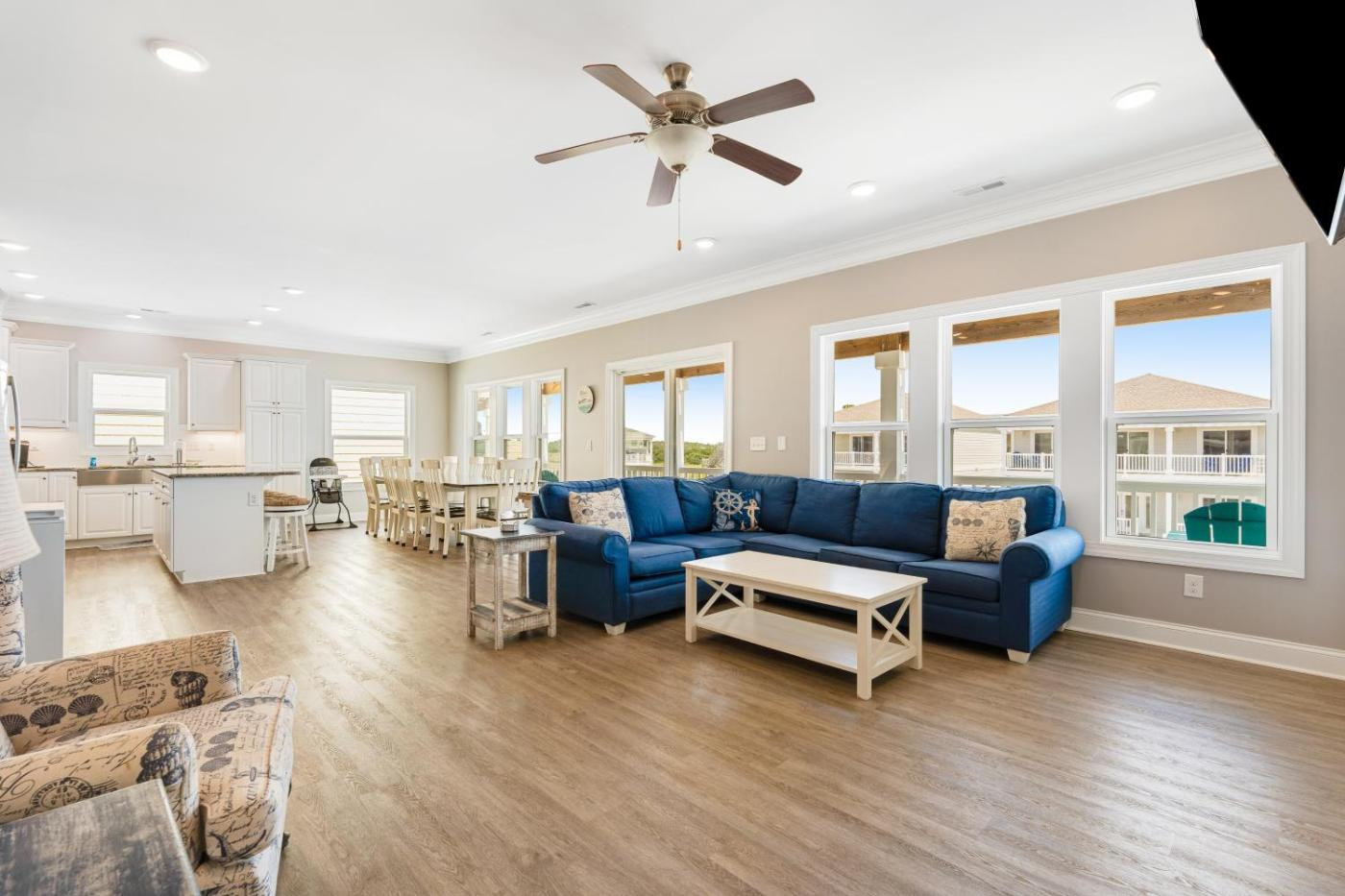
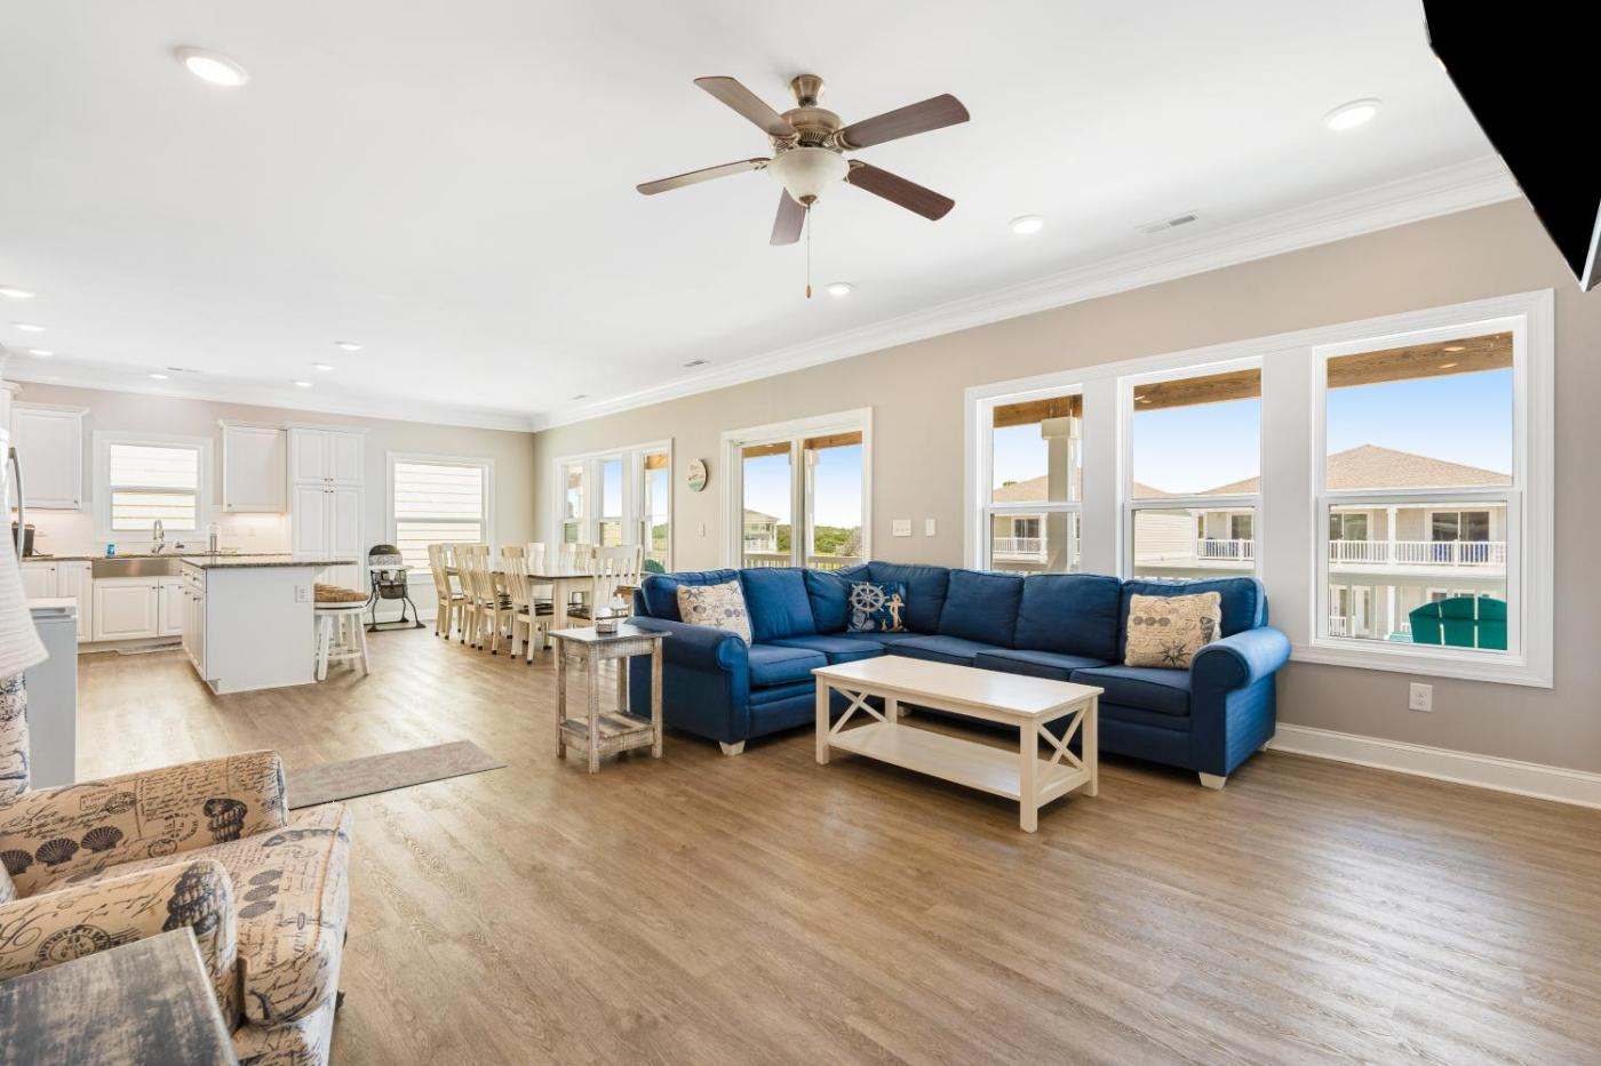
+ rug [284,738,508,810]
